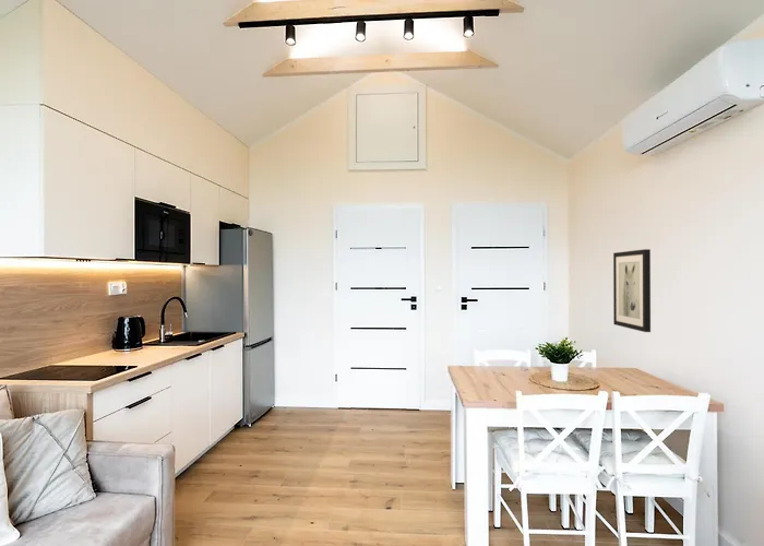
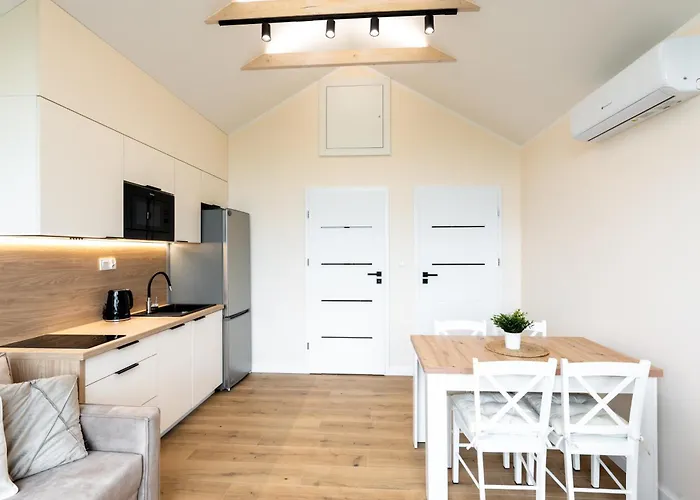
- wall art [612,248,652,333]
